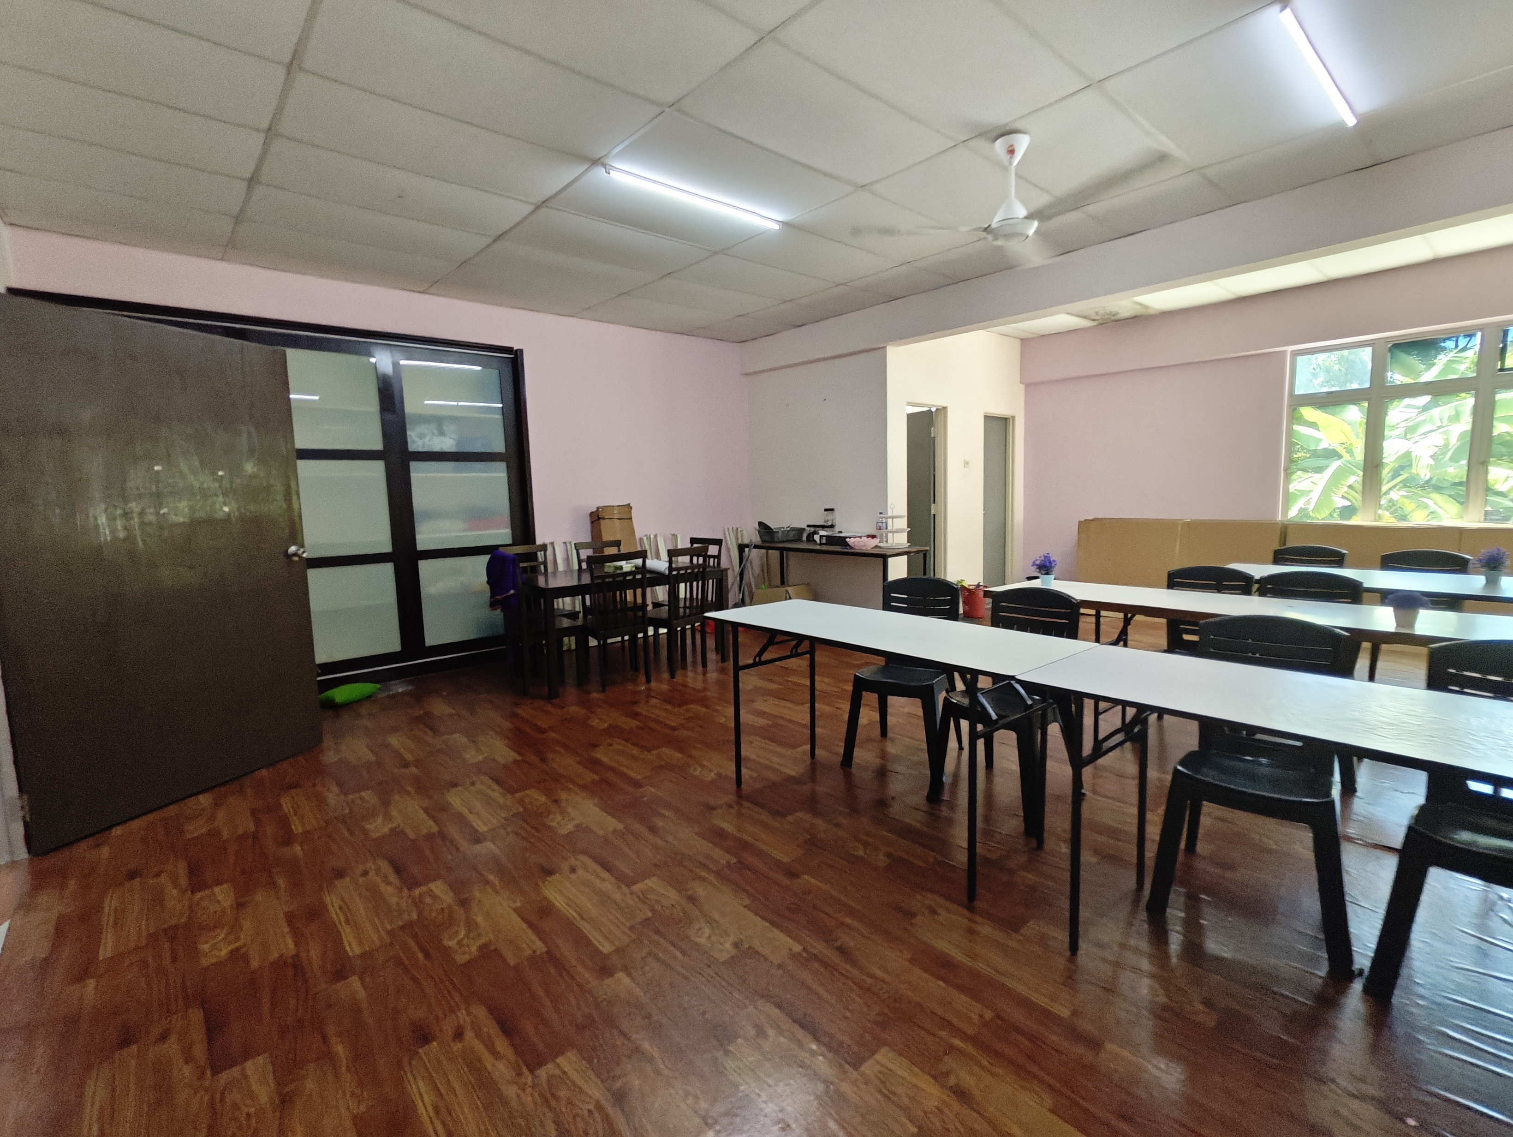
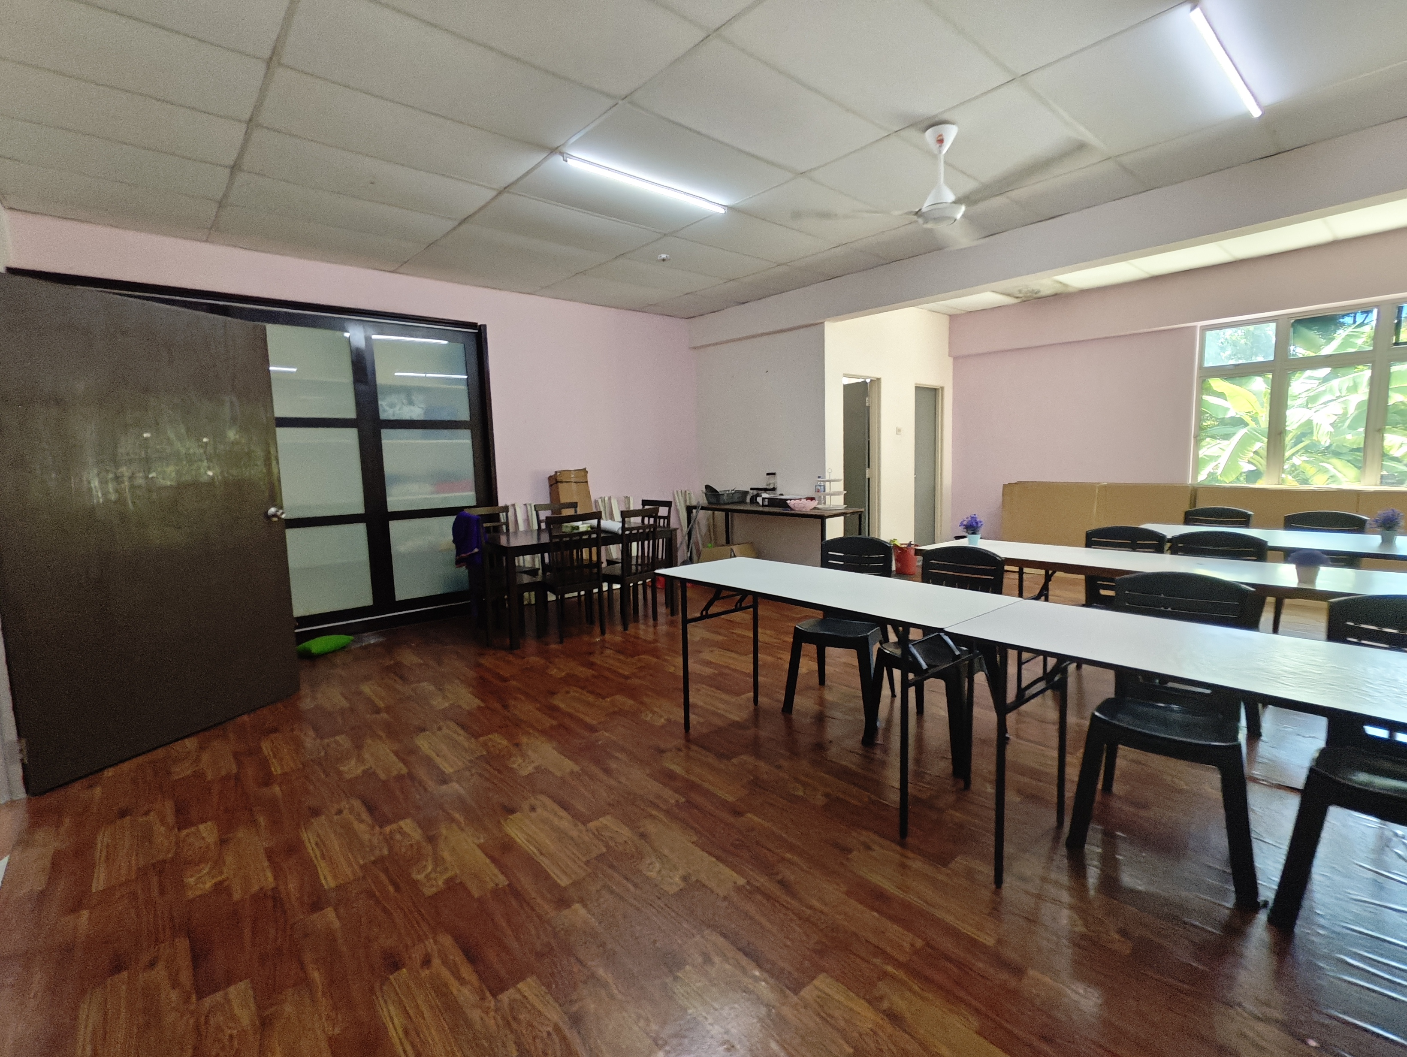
+ smoke detector [656,254,672,263]
